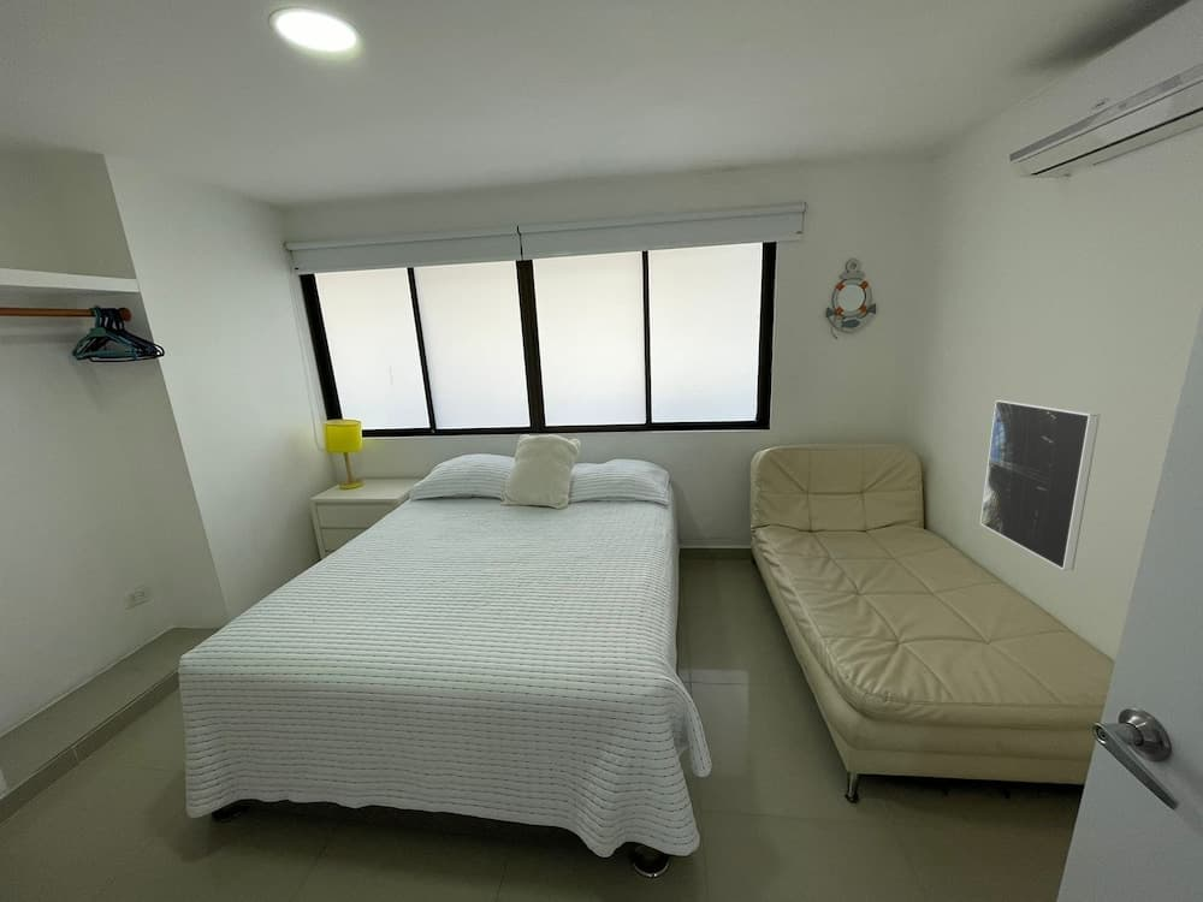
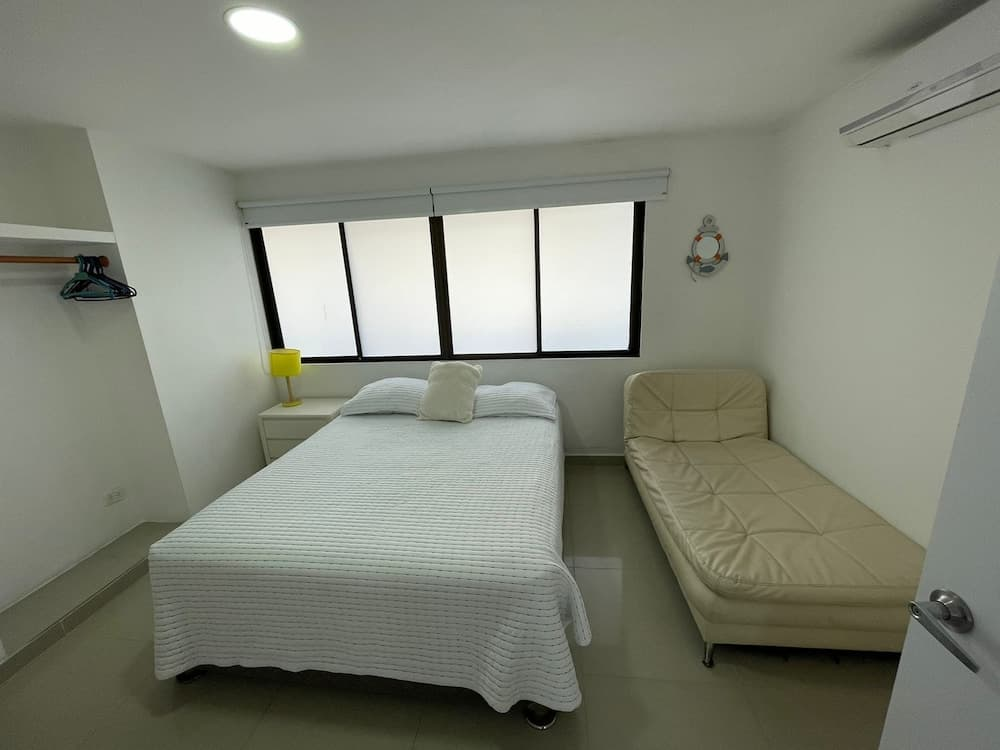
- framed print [979,399,1101,571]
